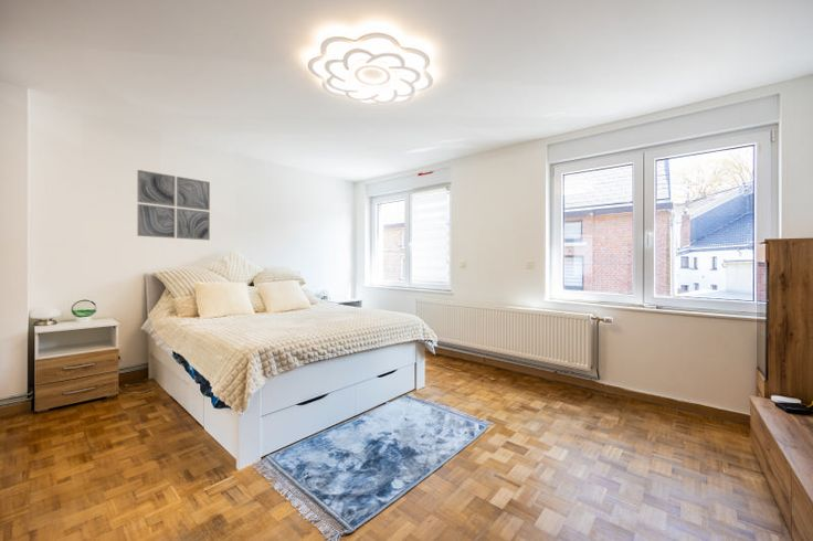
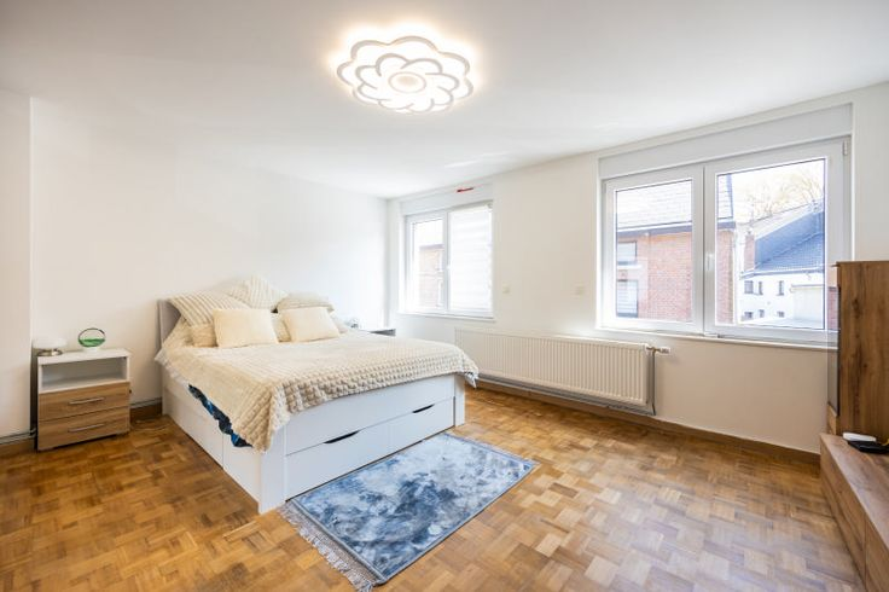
- wall art [136,169,211,241]
